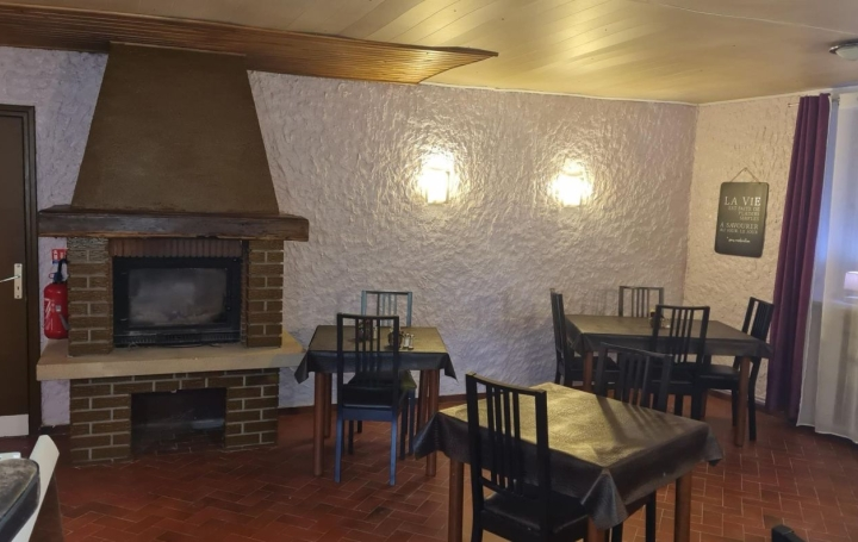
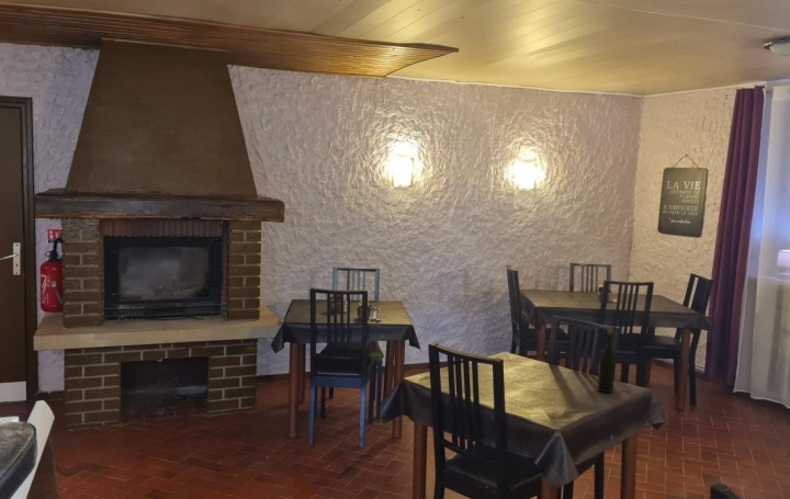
+ bottle [597,327,617,394]
